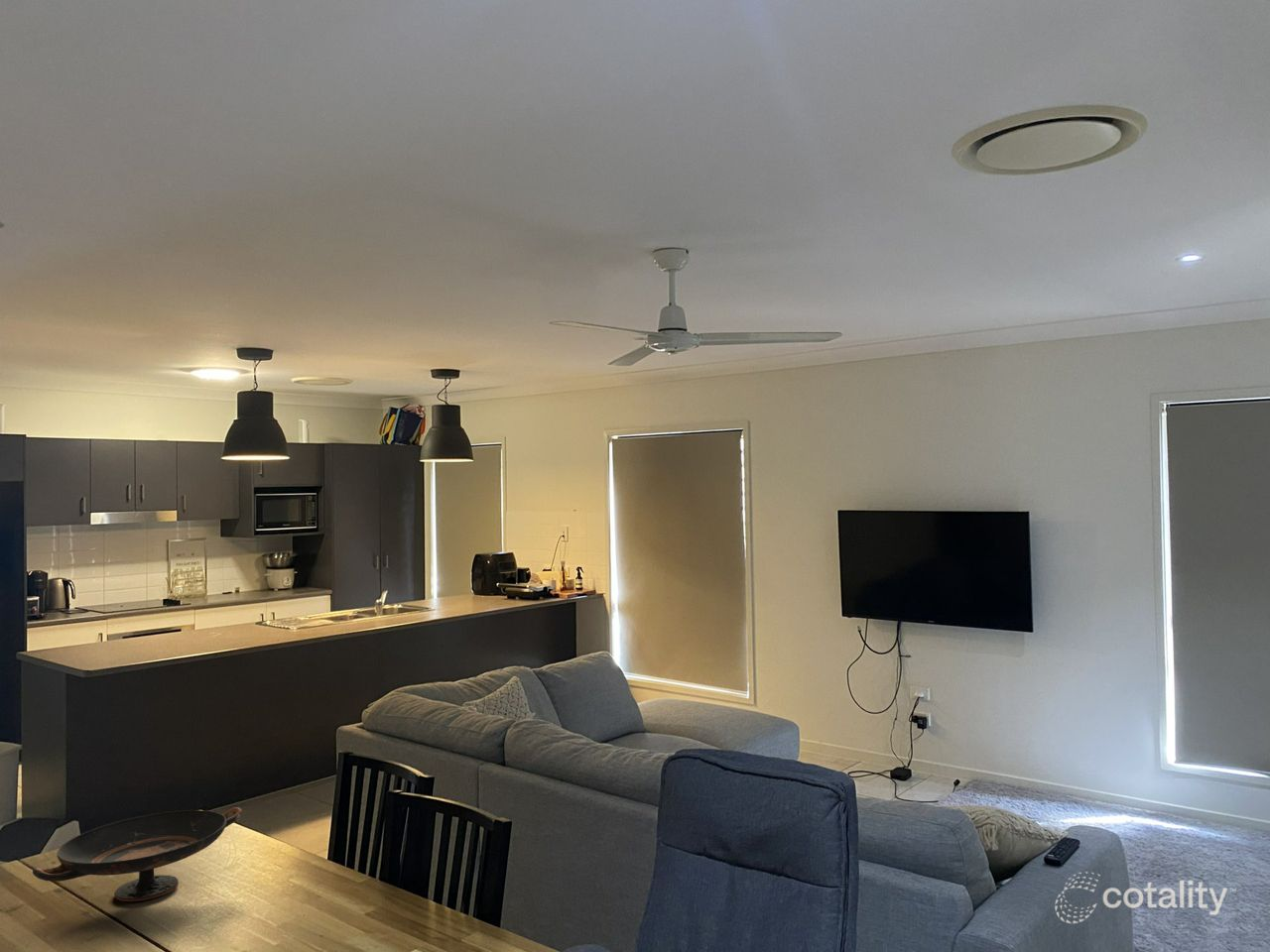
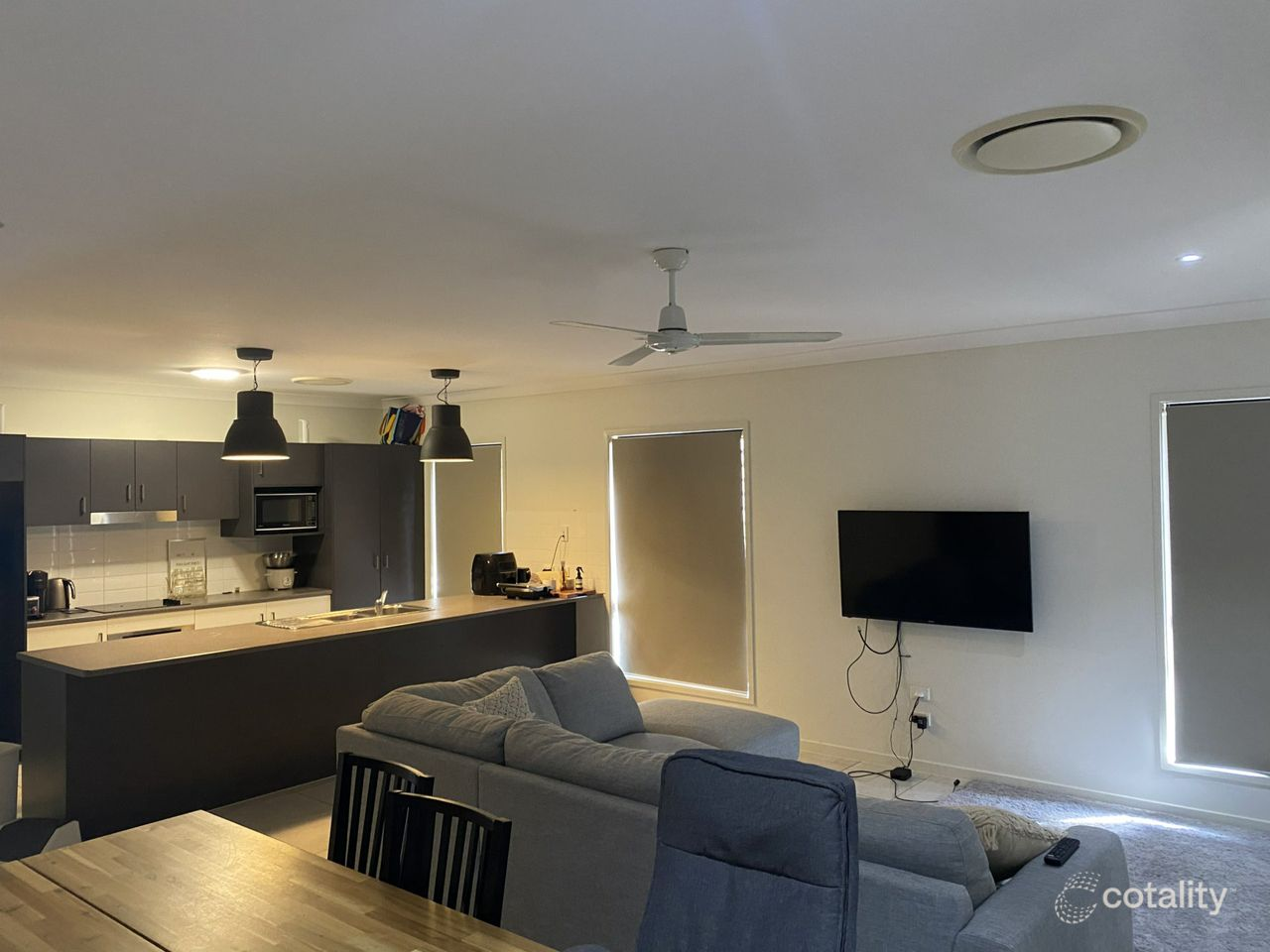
- decorative bowl [32,806,243,902]
